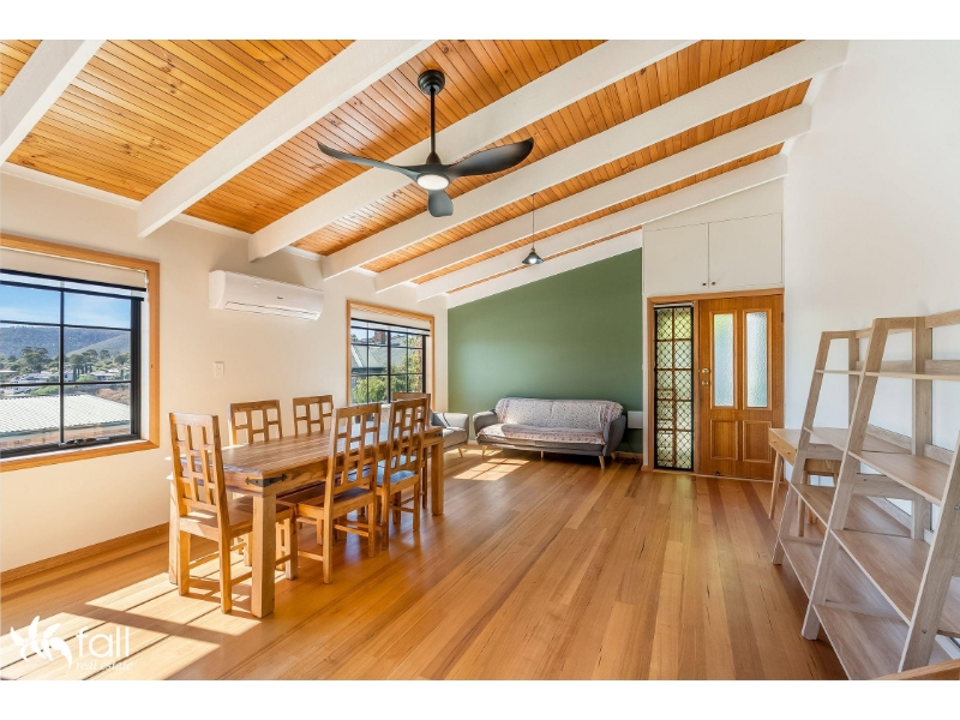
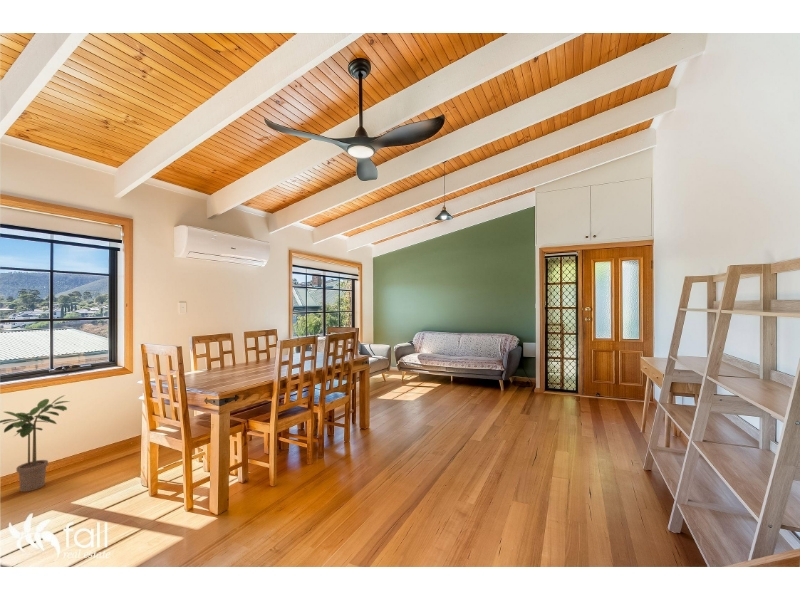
+ potted plant [0,394,71,493]
